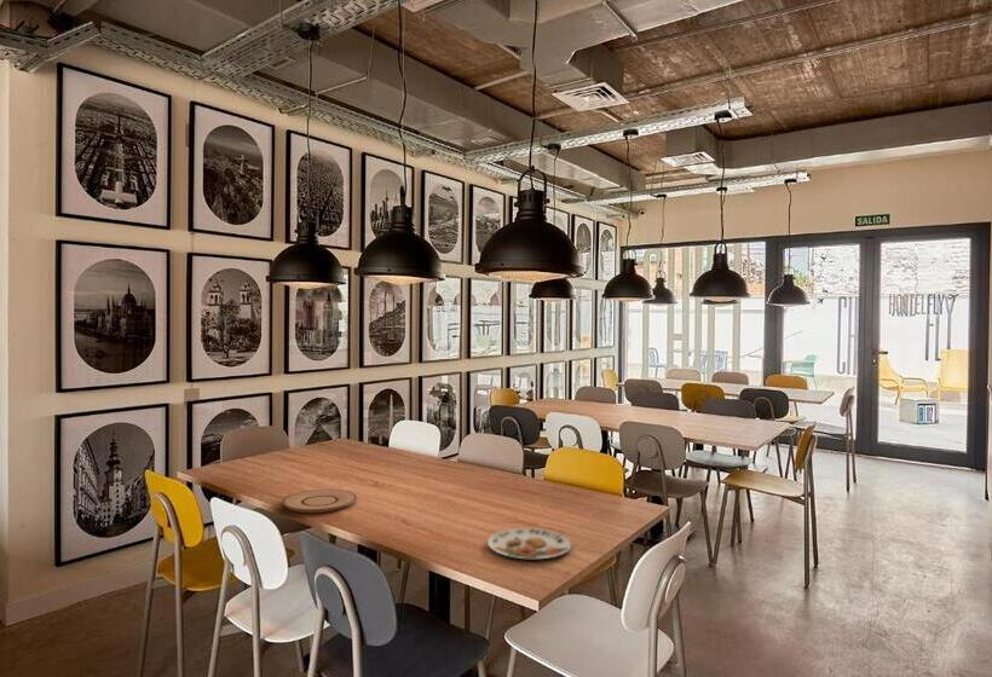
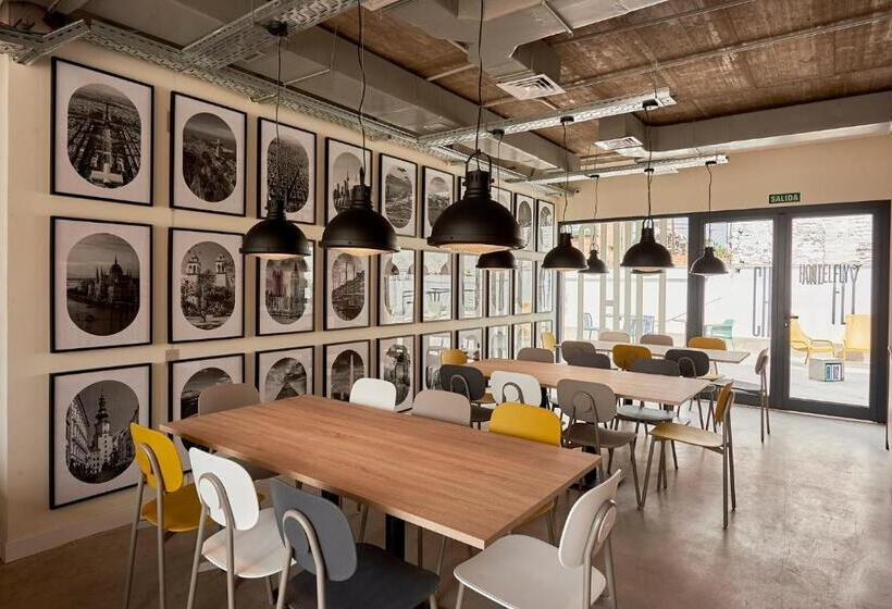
- plate [486,527,572,560]
- plate [281,488,358,514]
